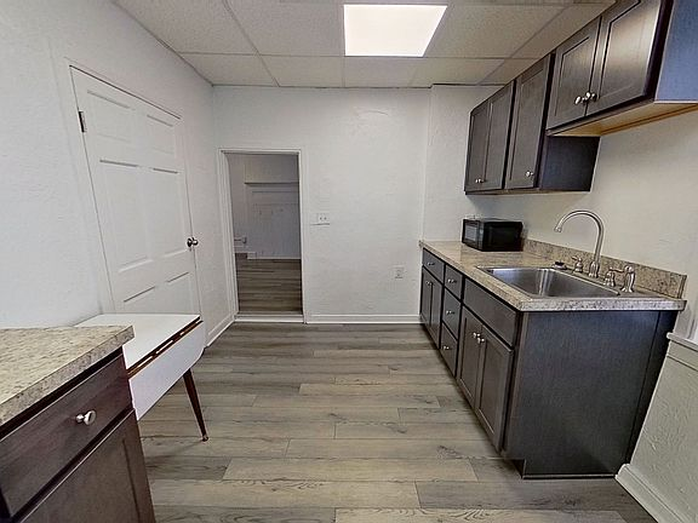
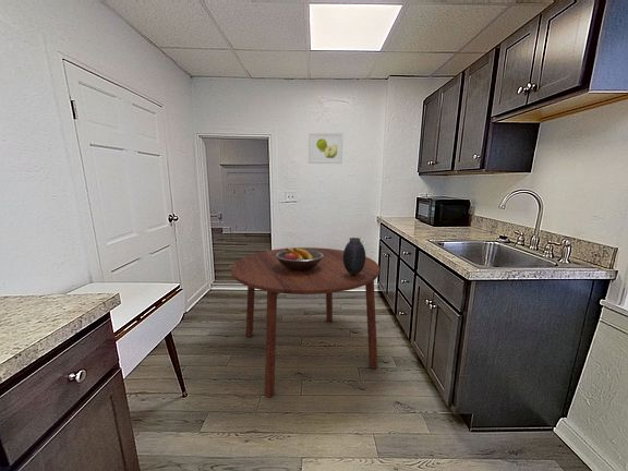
+ fruit bowl [276,247,324,270]
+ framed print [307,132,343,165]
+ vase [343,237,366,276]
+ dining table [230,246,381,398]
